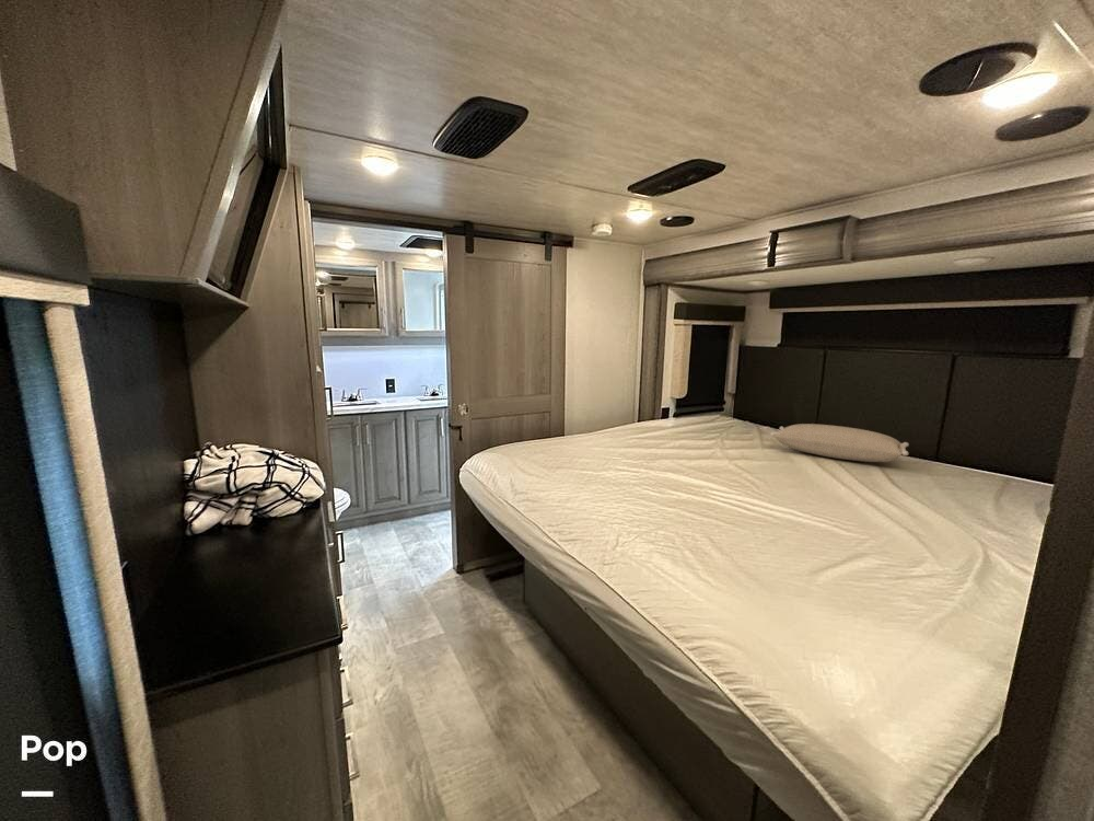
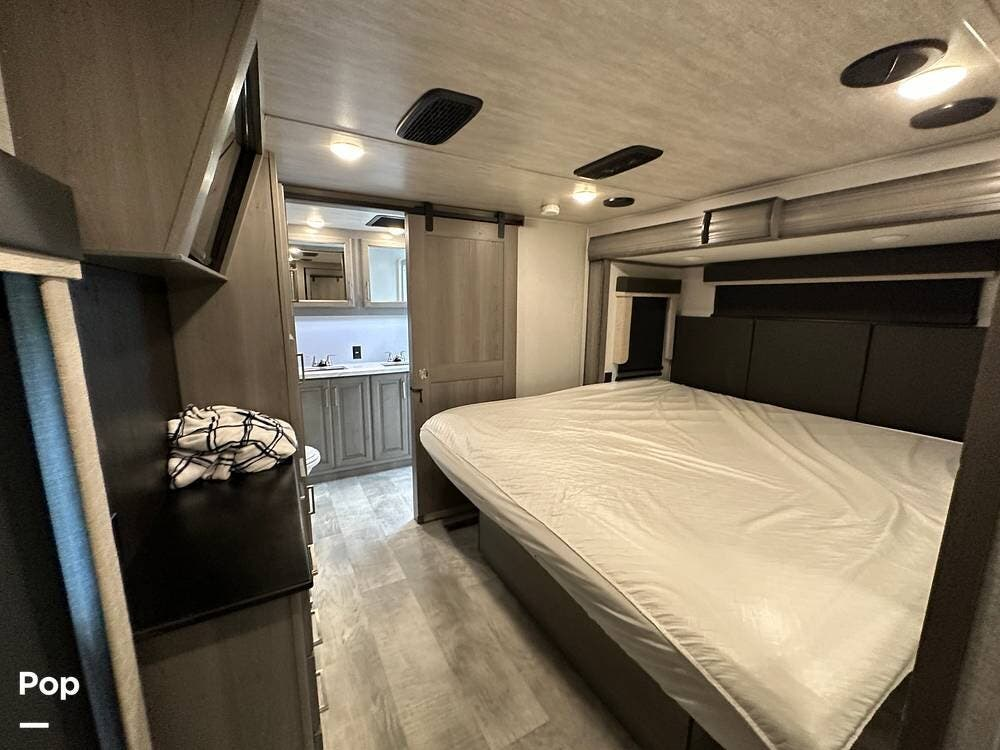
- pillow [769,423,910,463]
